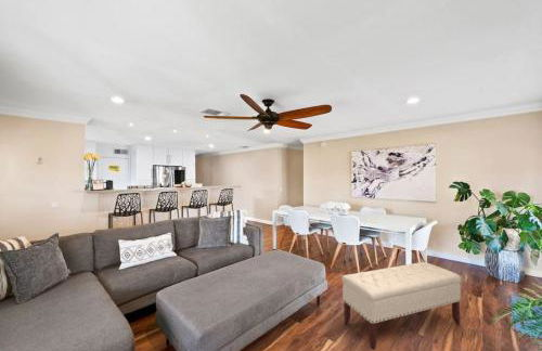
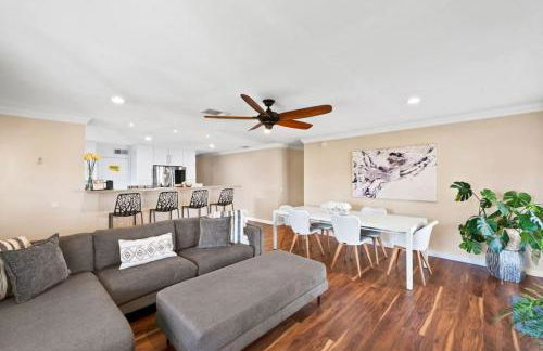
- bench [340,261,462,351]
